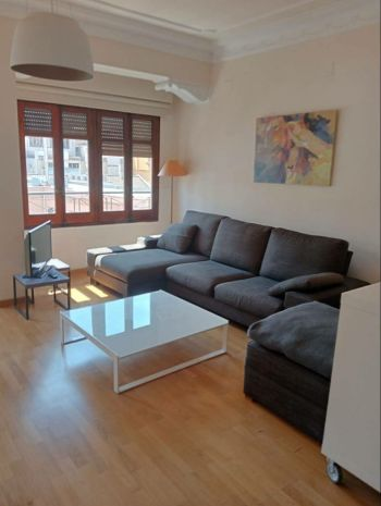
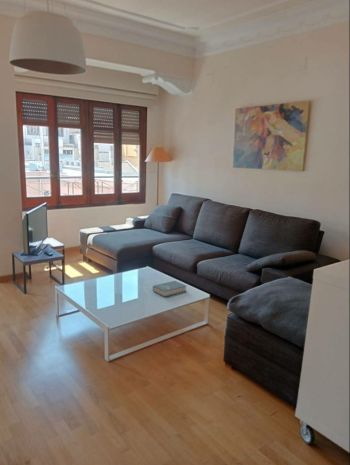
+ book [152,280,187,298]
